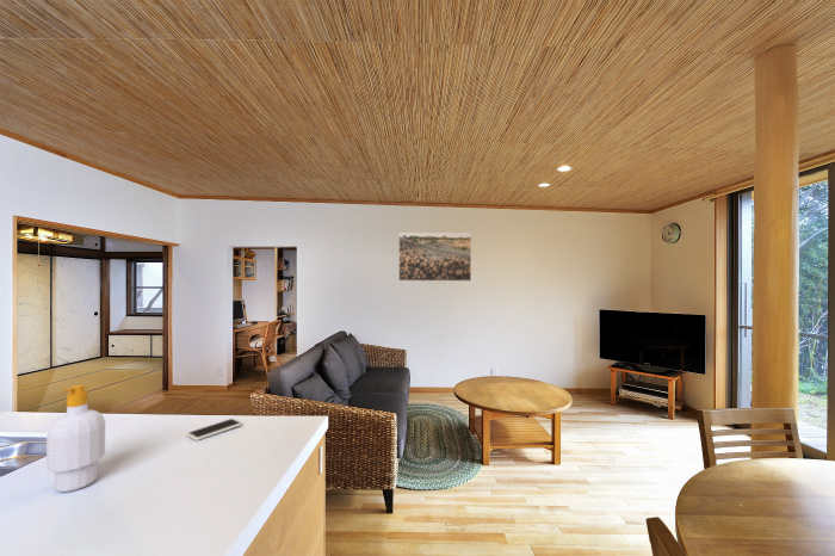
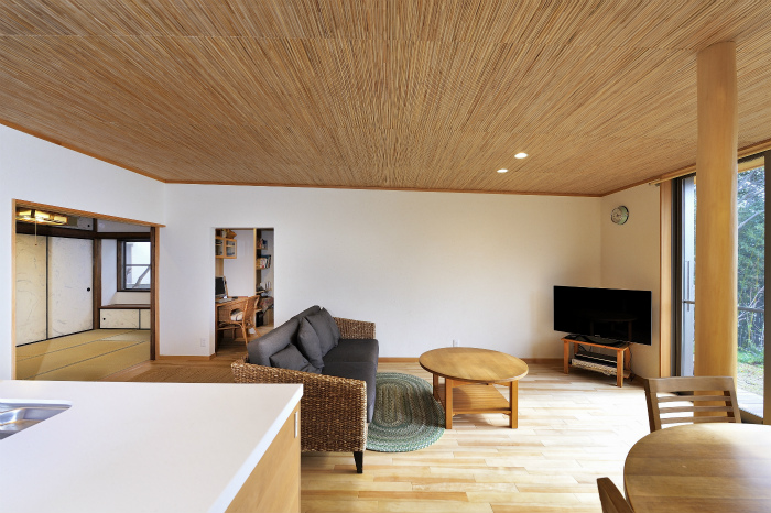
- smartphone [186,418,242,441]
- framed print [397,231,472,282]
- soap bottle [45,384,106,493]
